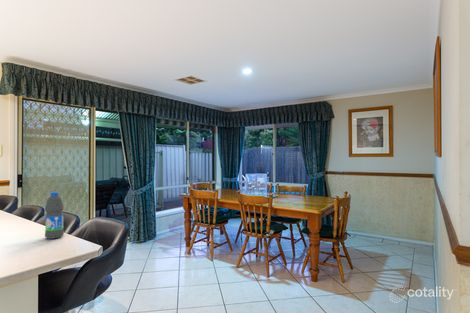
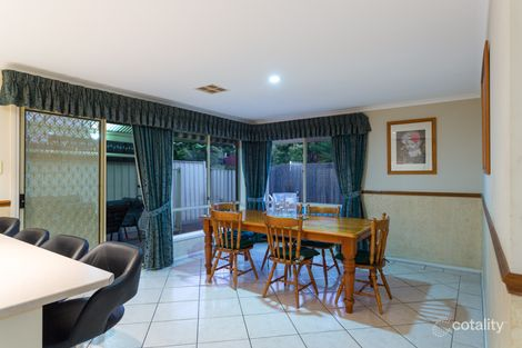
- water bottle [44,191,65,240]
